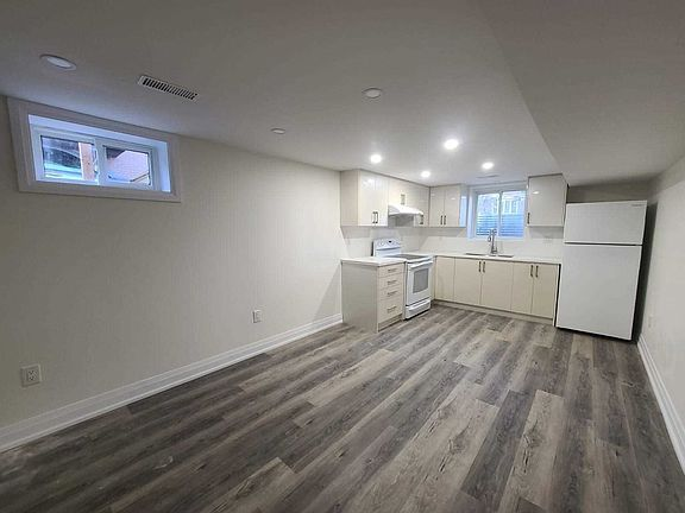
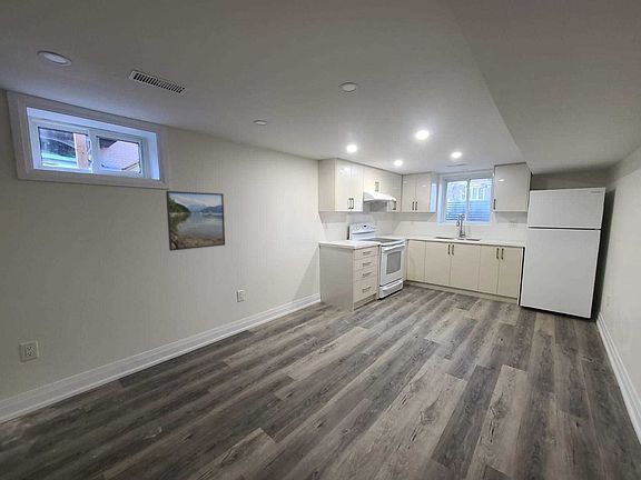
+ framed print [165,190,226,252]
